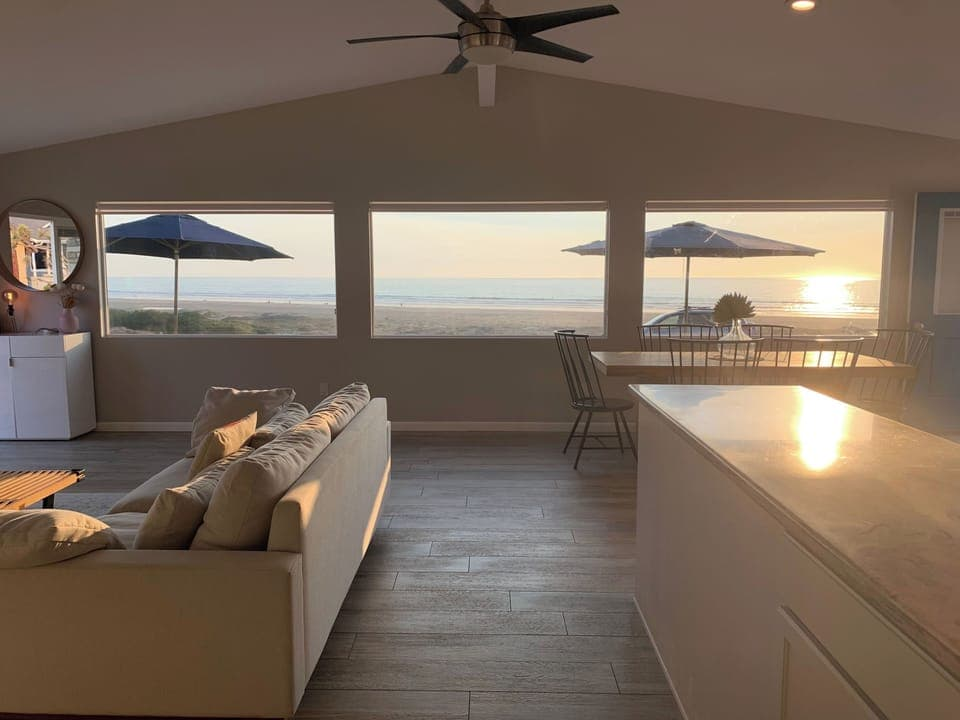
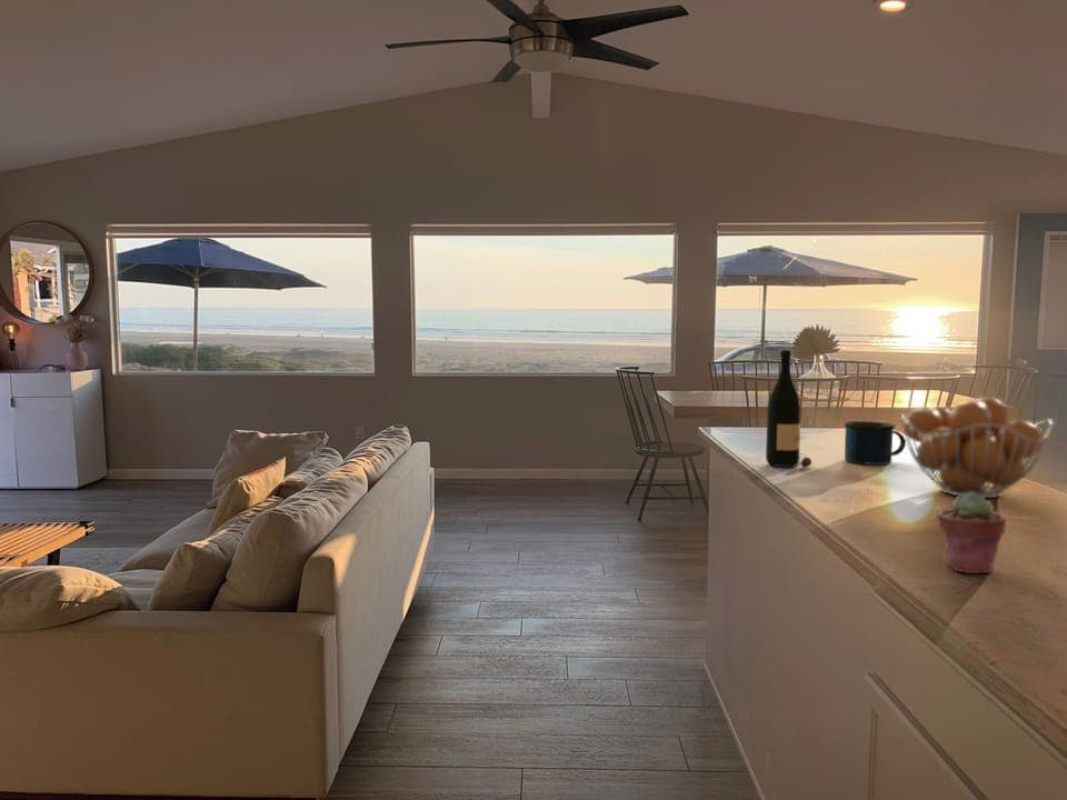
+ mug [842,420,907,466]
+ wine bottle [765,349,812,468]
+ potted succulent [936,492,1007,574]
+ fruit basket [900,397,1054,499]
